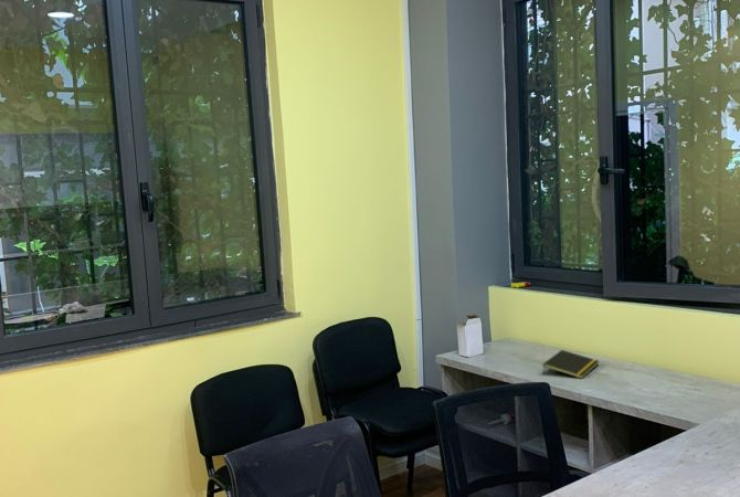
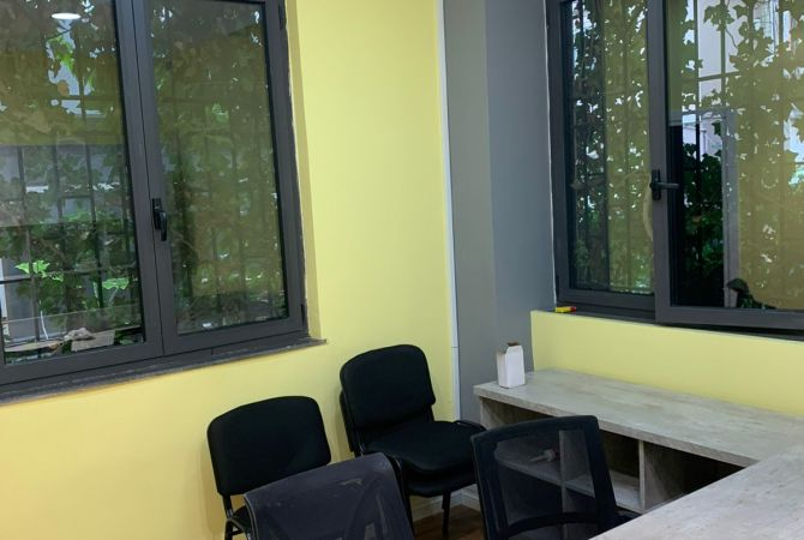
- notepad [541,349,600,380]
